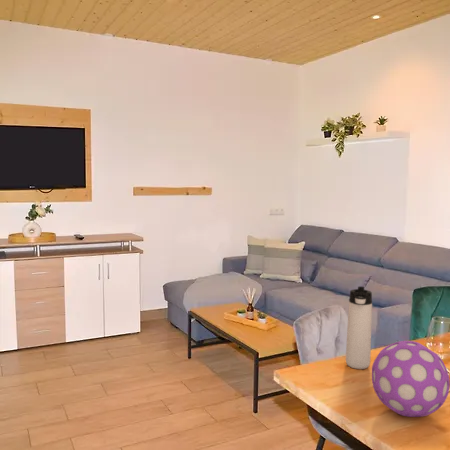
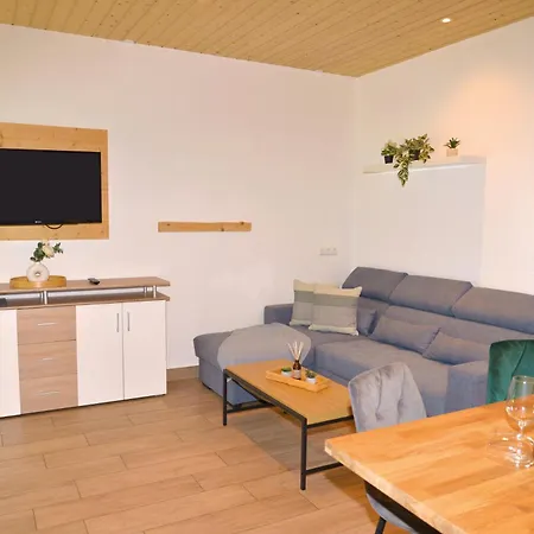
- decorative ball [371,340,450,418]
- thermos bottle [345,285,373,370]
